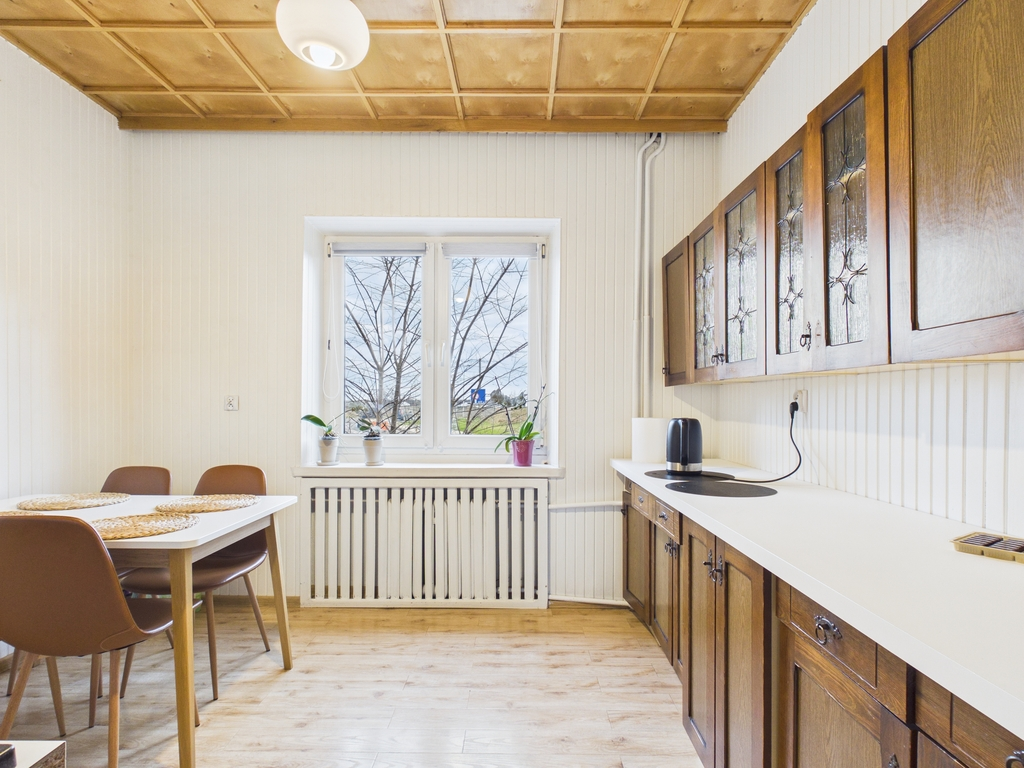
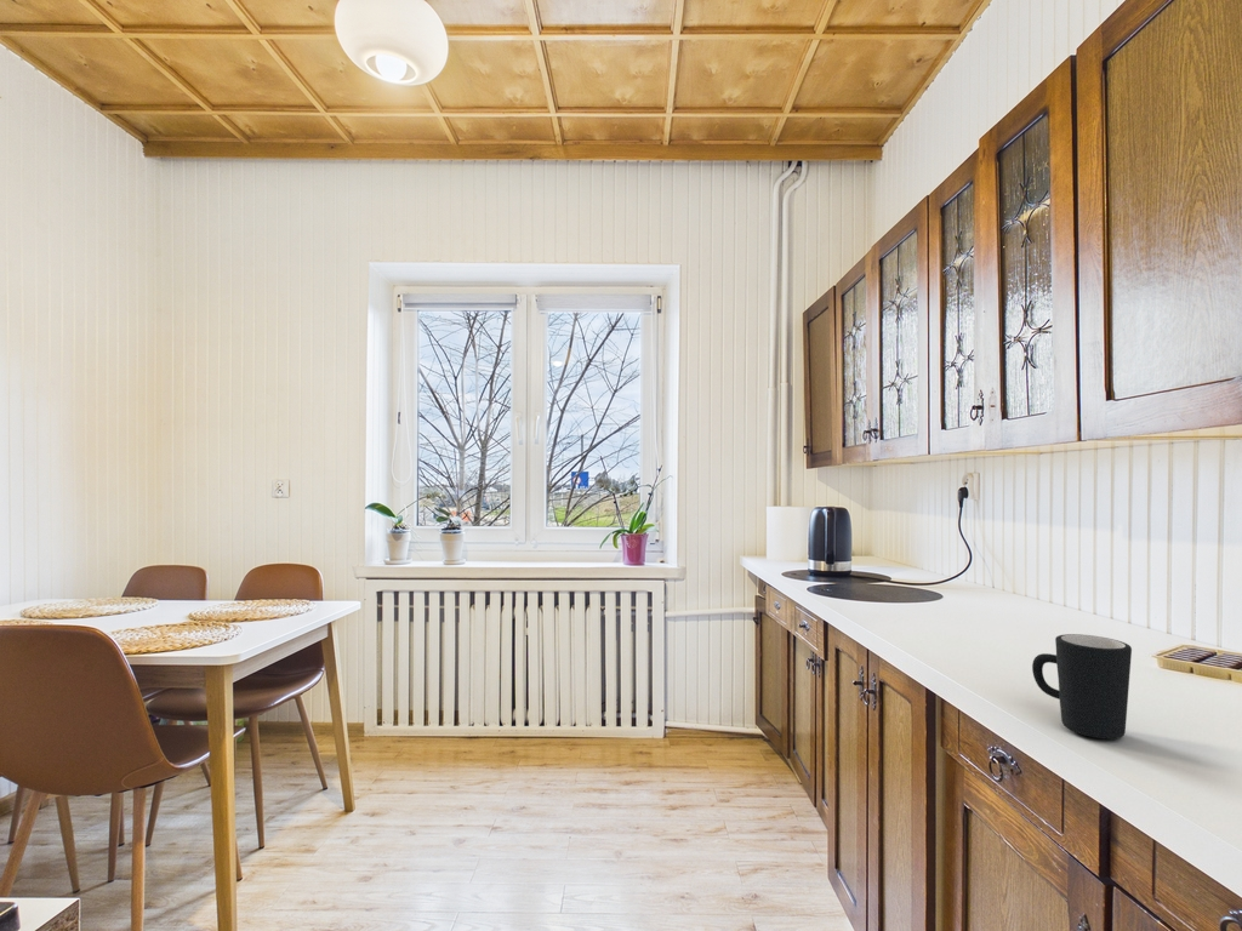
+ mug [1031,633,1133,741]
